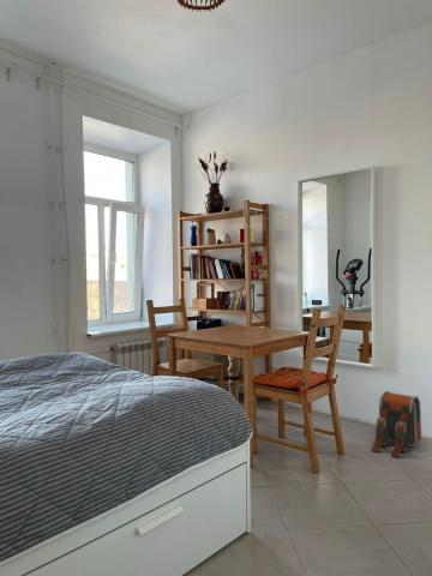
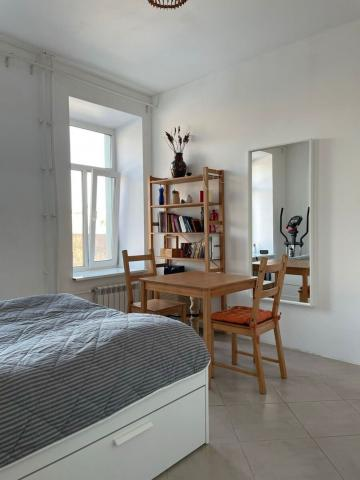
- backpack [370,390,422,460]
